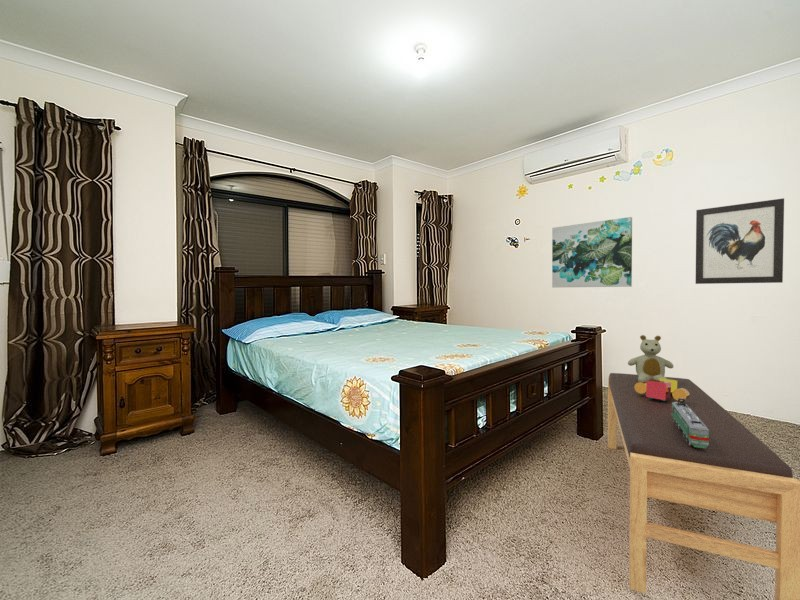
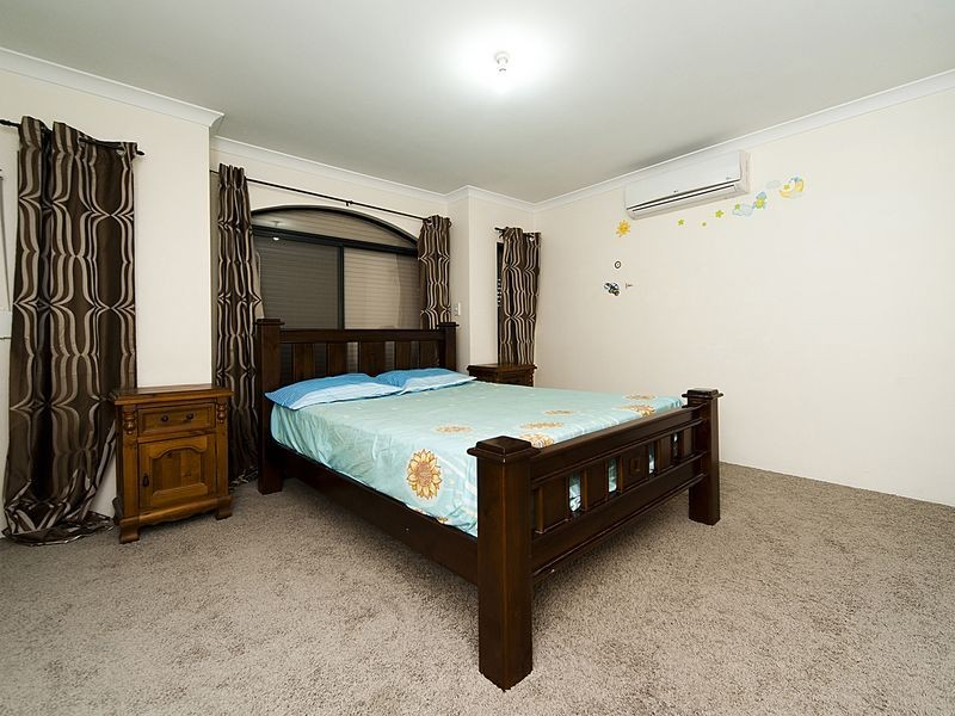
- wall art [695,197,785,285]
- stuffed bear [627,334,675,382]
- bench [607,372,800,600]
- wall art [551,216,633,289]
- toy block set [634,378,690,402]
- toy train [672,398,709,448]
